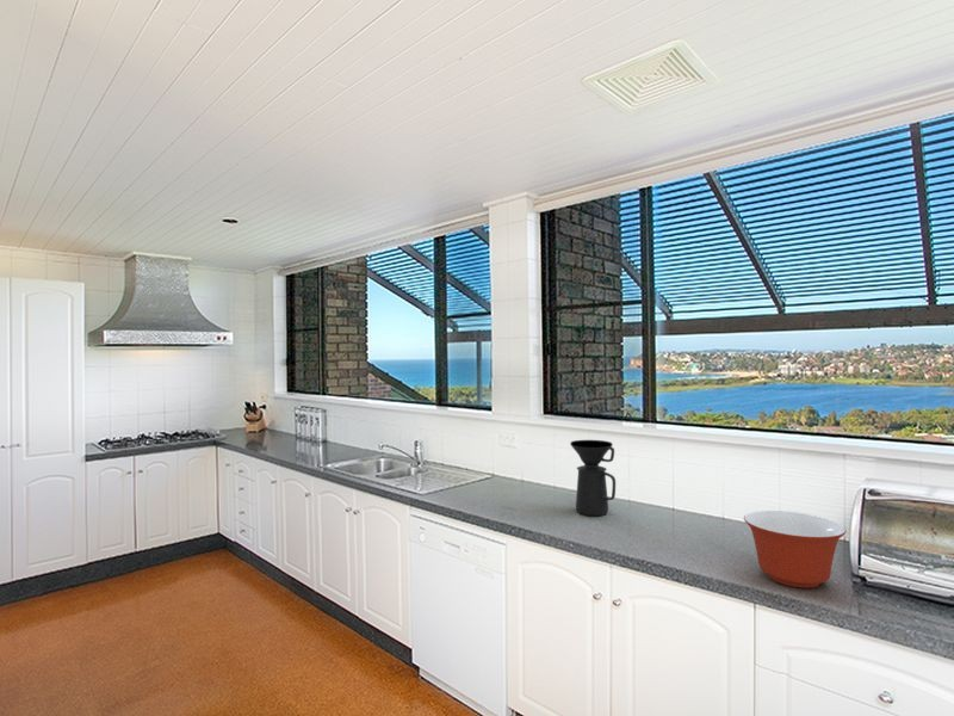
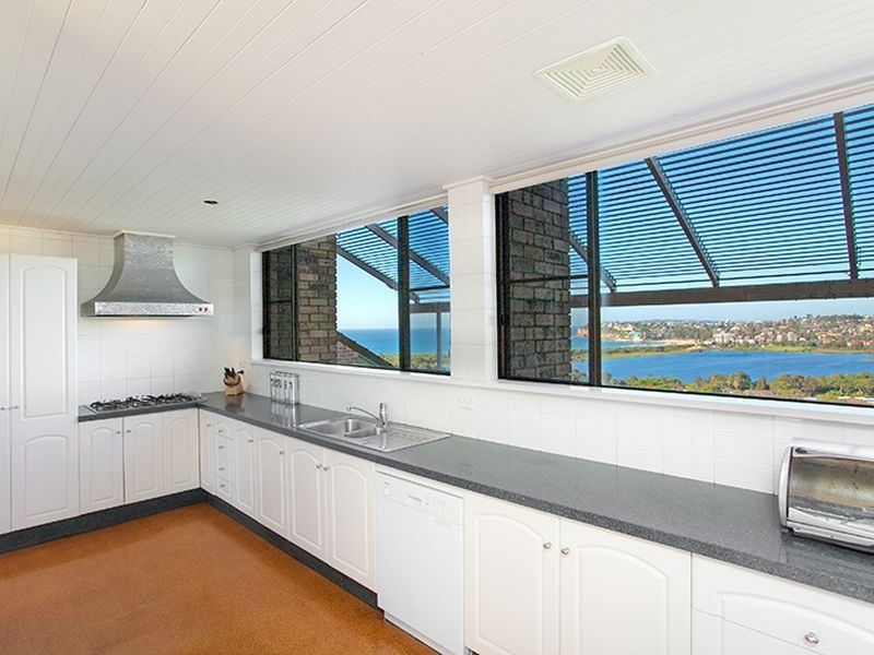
- coffee maker [569,439,617,517]
- mixing bowl [743,510,847,590]
